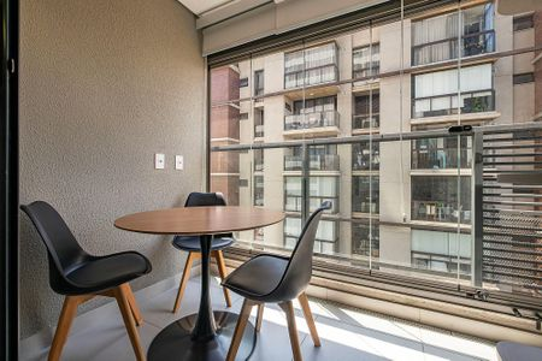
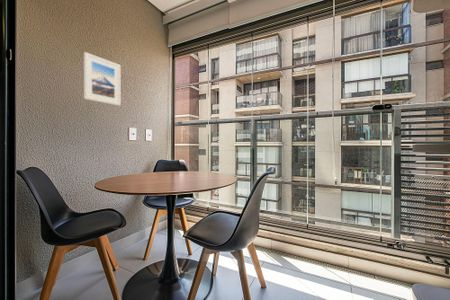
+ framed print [83,51,121,106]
